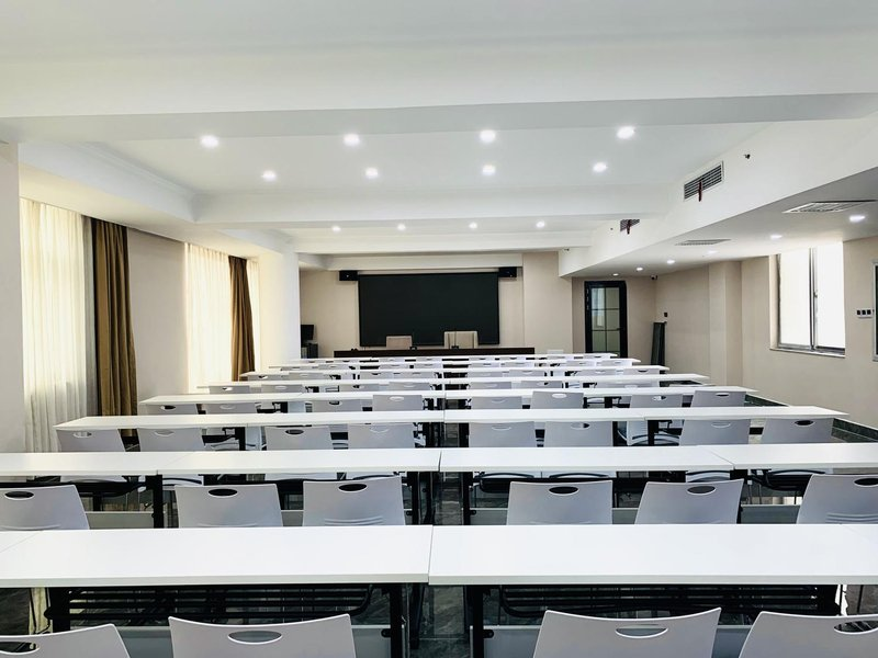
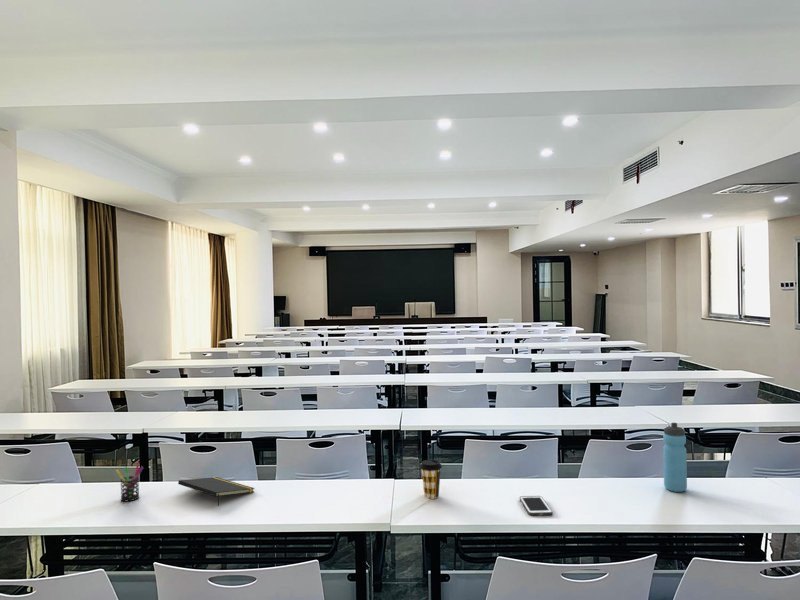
+ notepad [177,476,255,507]
+ cell phone [519,495,553,516]
+ water bottle [662,422,688,493]
+ pen holder [115,461,145,503]
+ coffee cup [419,459,443,500]
